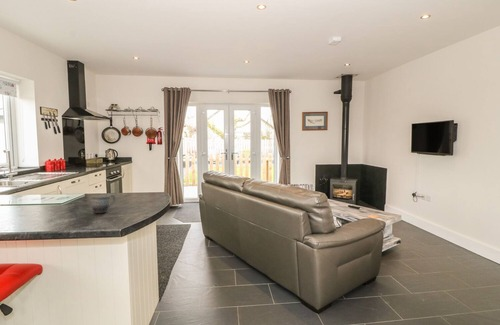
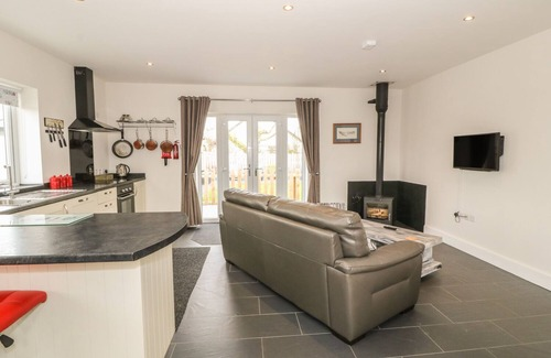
- mug [91,193,116,214]
